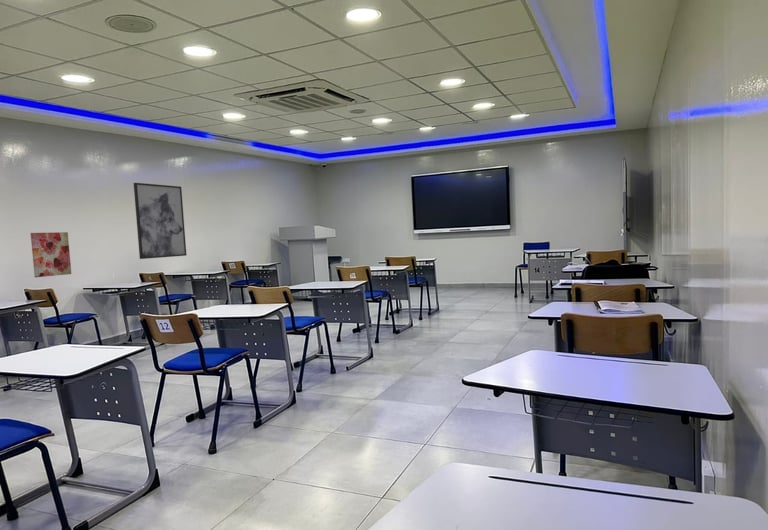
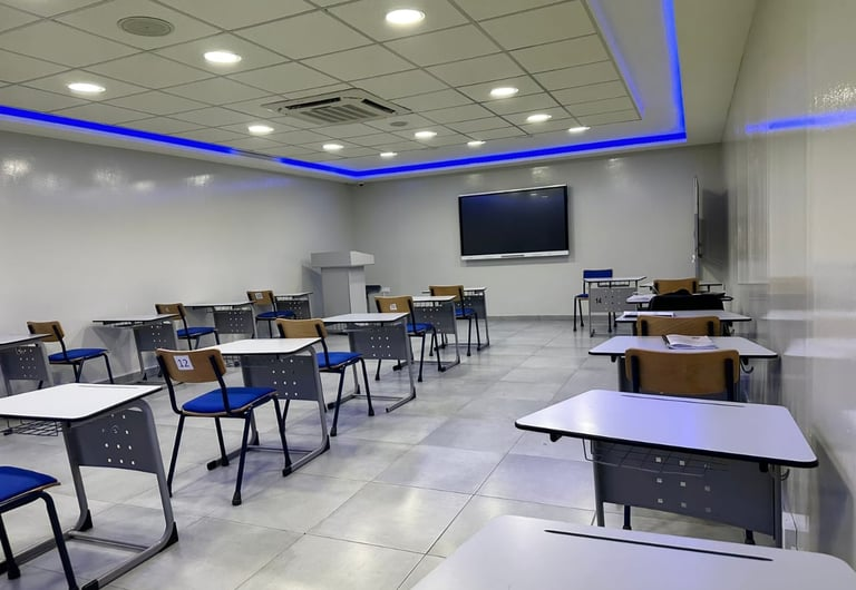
- wall art [133,182,188,260]
- wall art [30,231,72,278]
